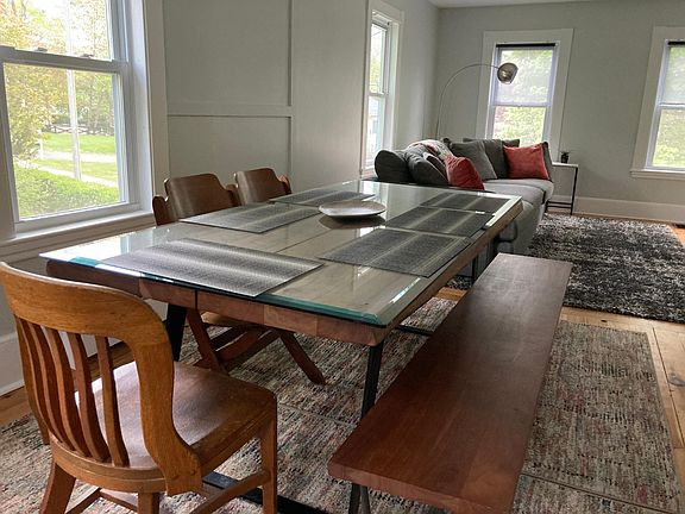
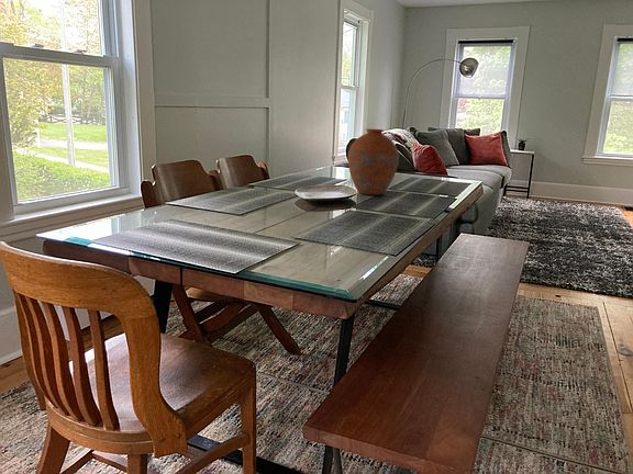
+ vase [347,128,400,196]
